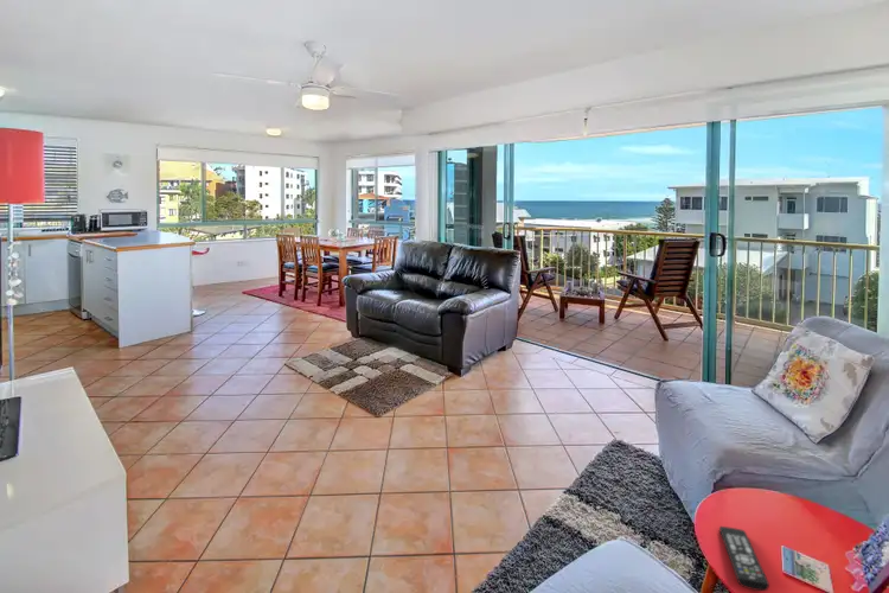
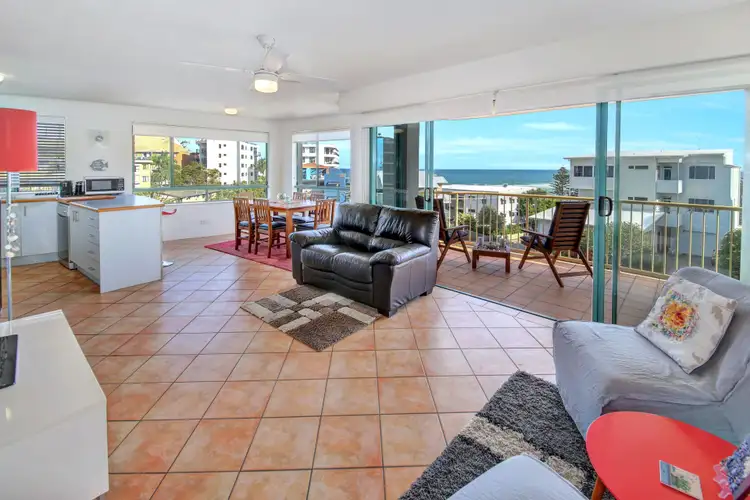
- remote control [718,525,770,592]
